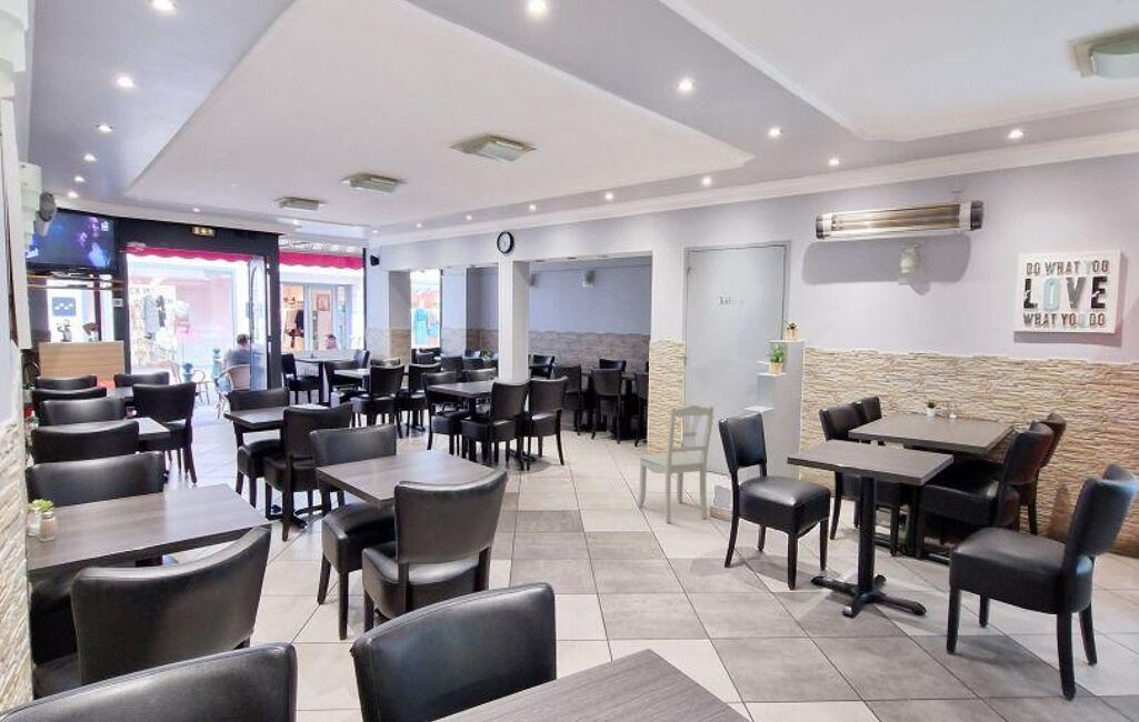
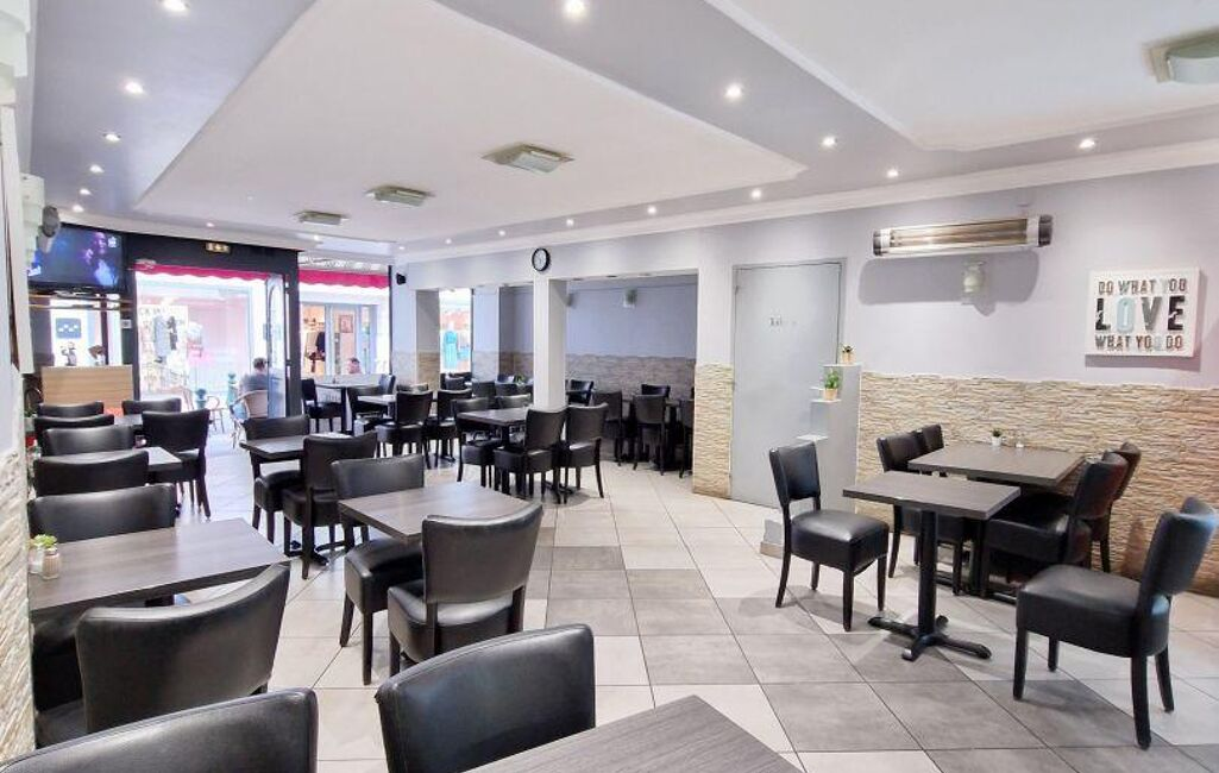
- dining chair [636,404,715,524]
